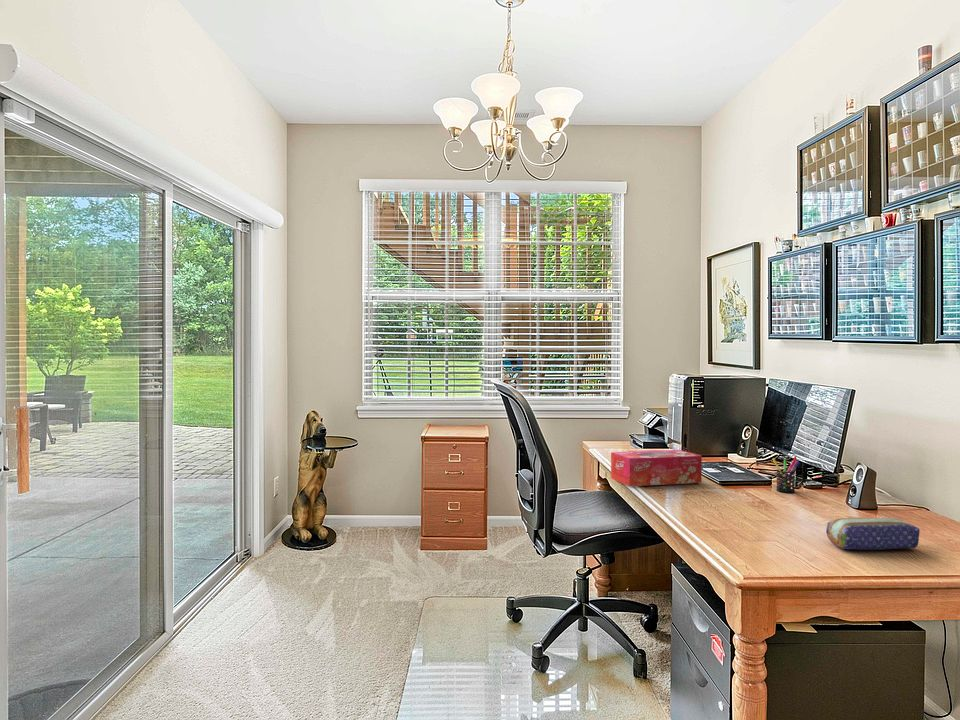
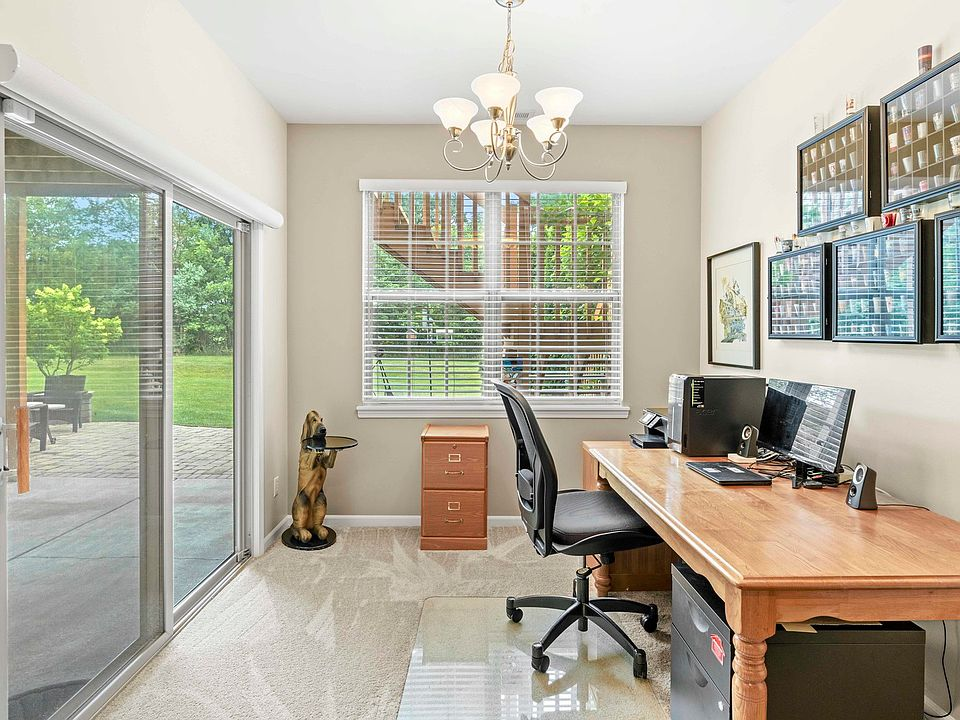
- pencil case [825,517,921,551]
- tissue box [610,449,703,487]
- pen holder [772,455,801,493]
